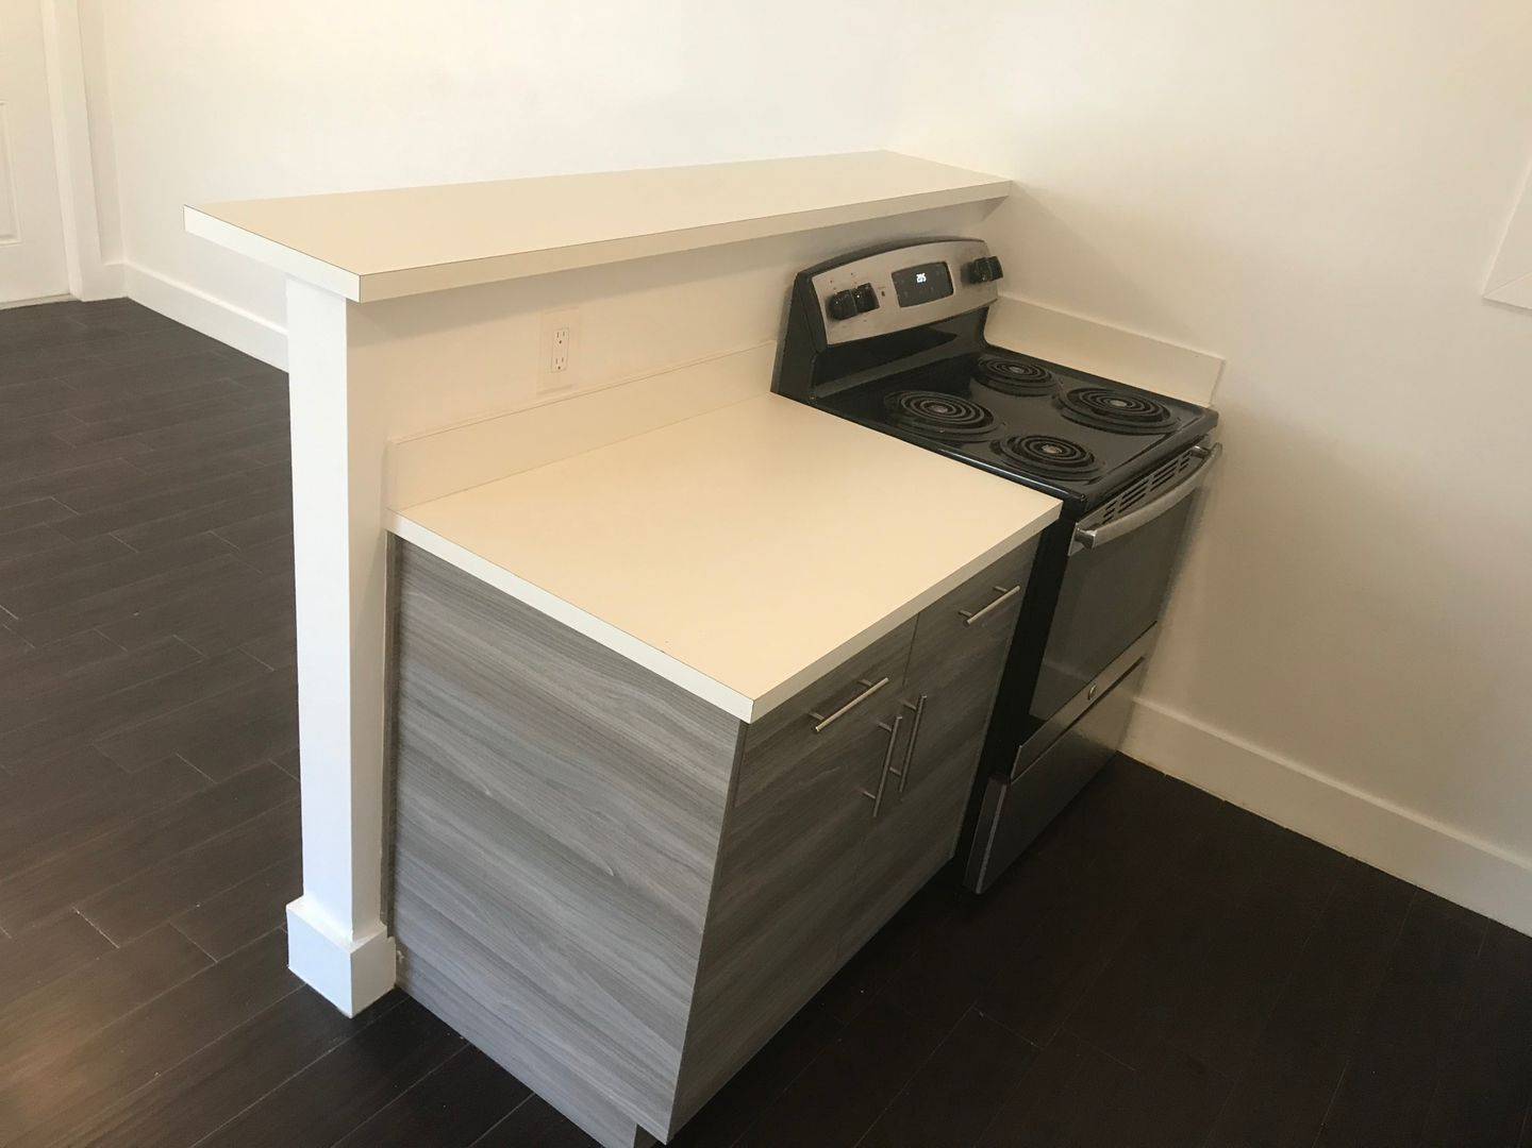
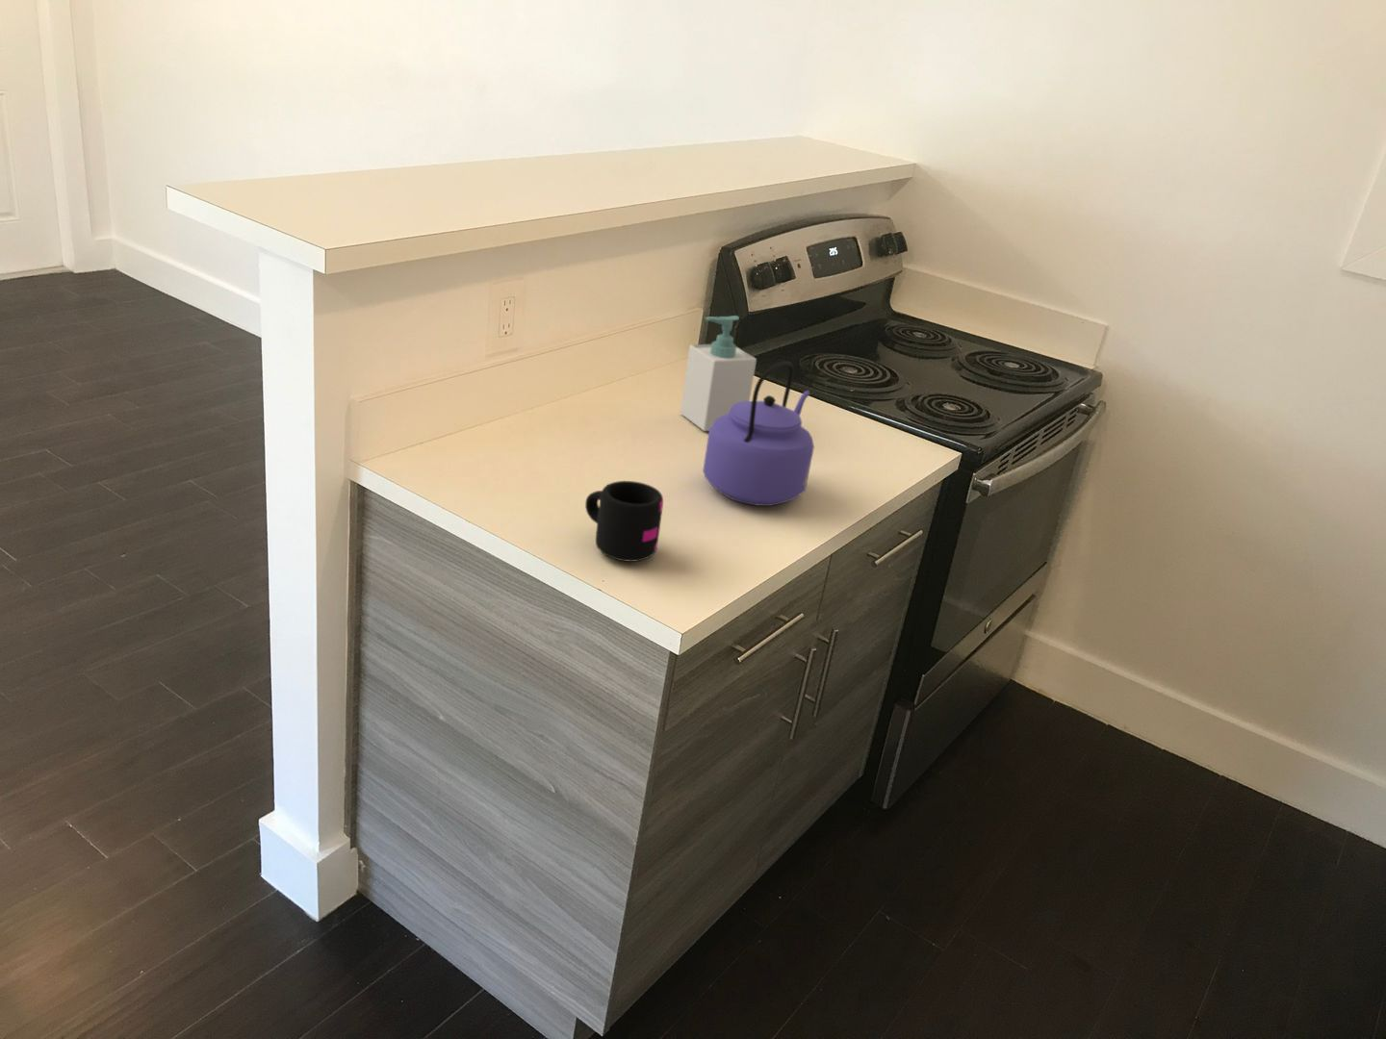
+ kettle [702,360,815,507]
+ mug [584,480,665,563]
+ soap bottle [680,314,757,432]
